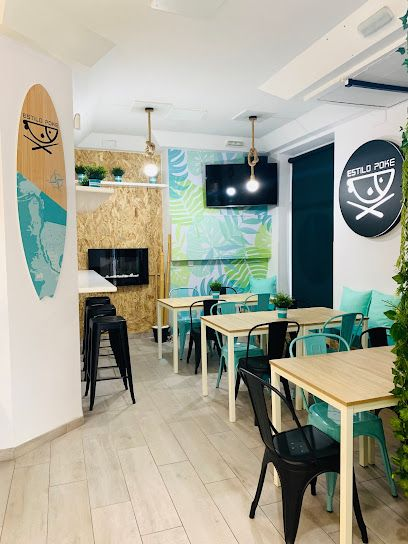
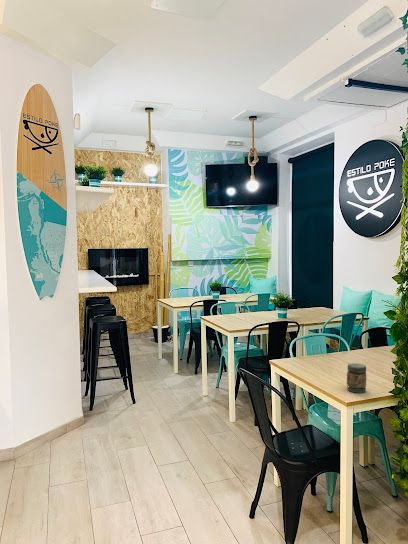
+ jar [346,362,367,394]
